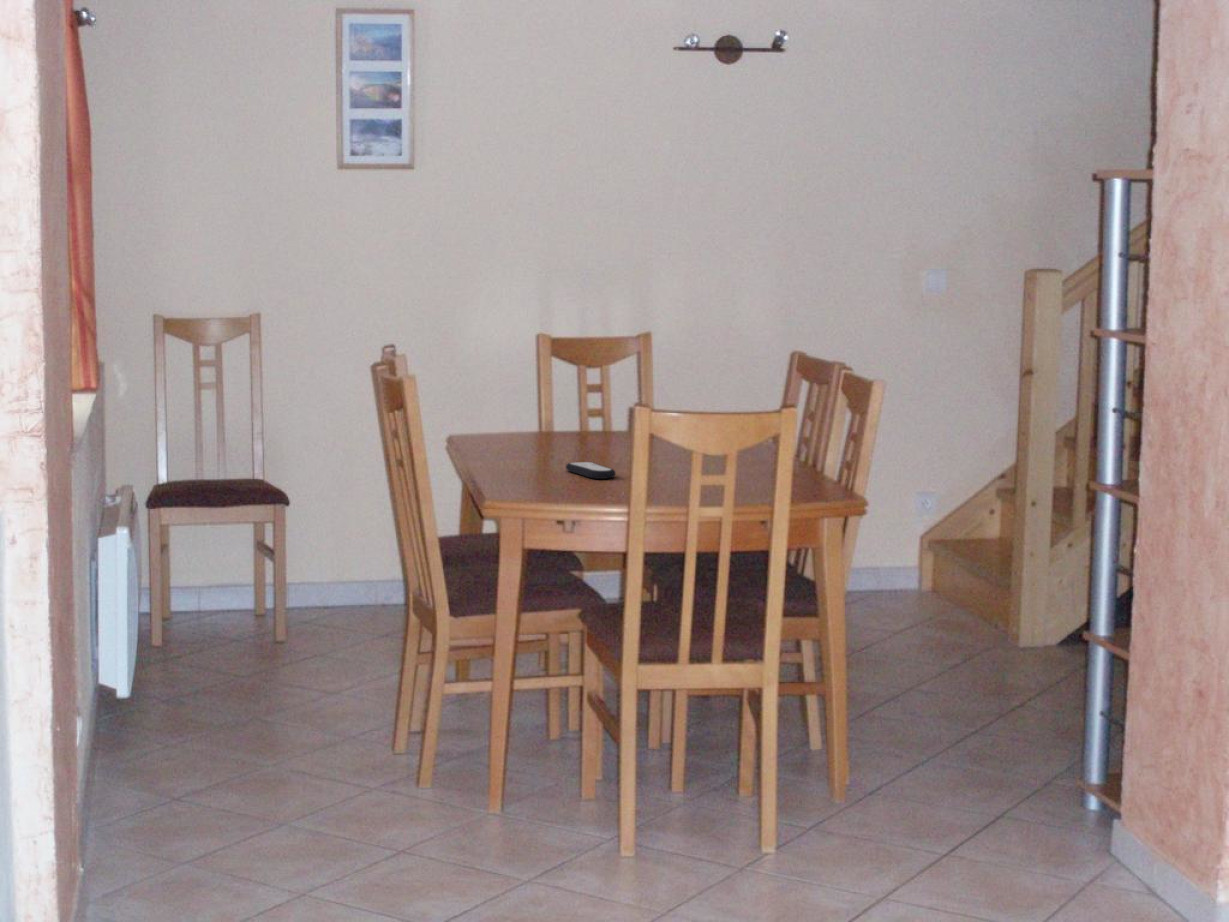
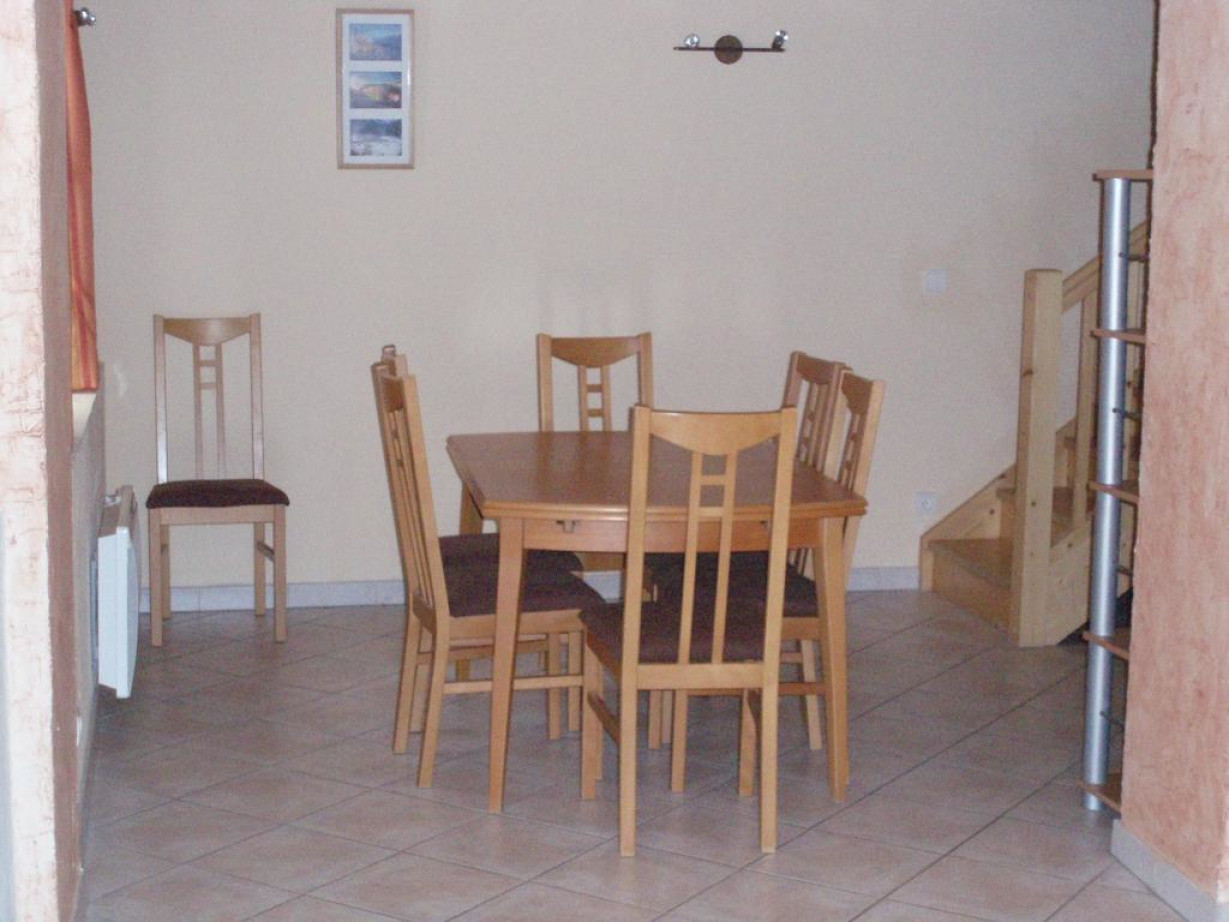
- remote control [565,461,617,480]
